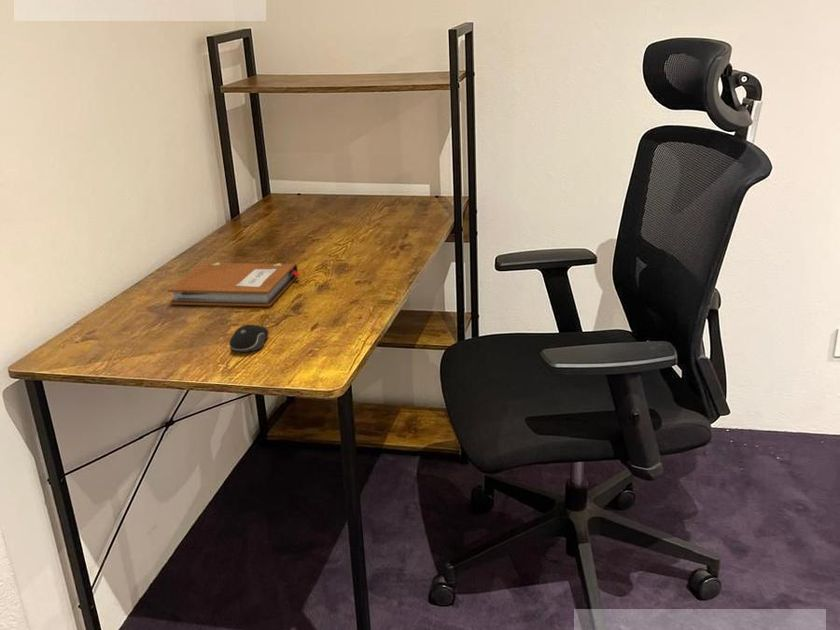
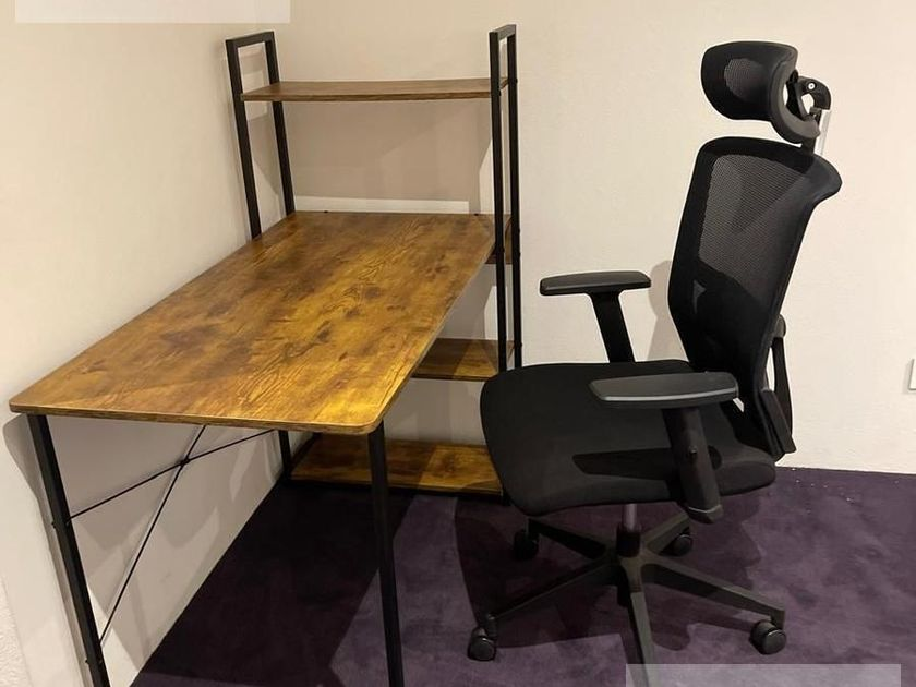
- computer mouse [228,324,269,353]
- notebook [166,262,301,307]
